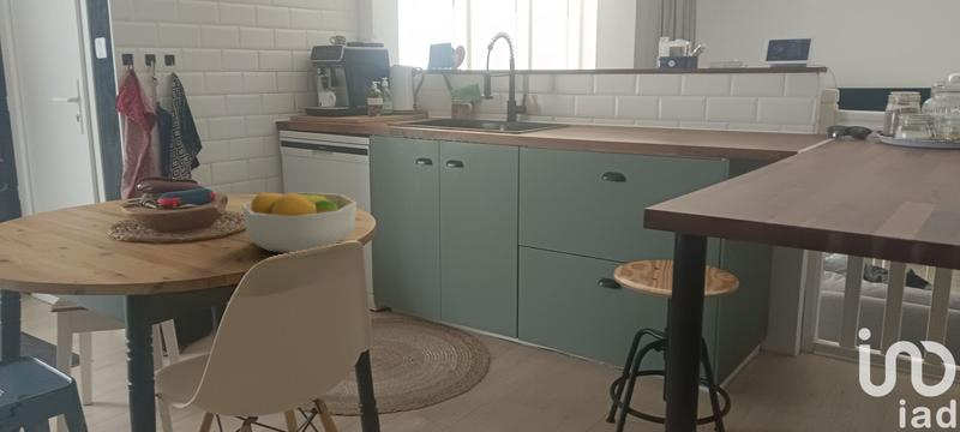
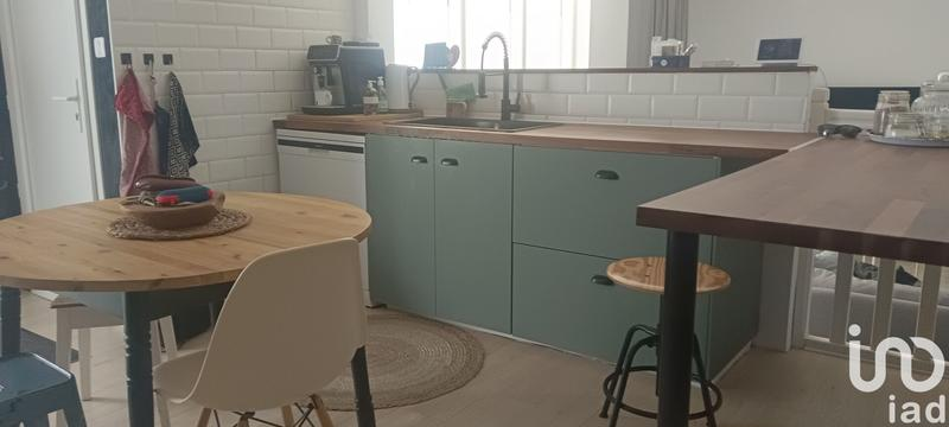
- fruit bowl [241,191,358,254]
